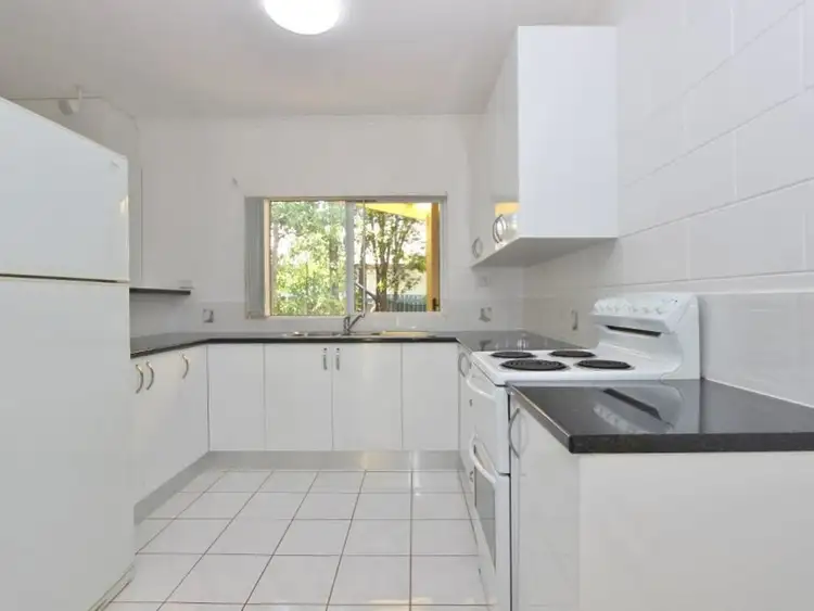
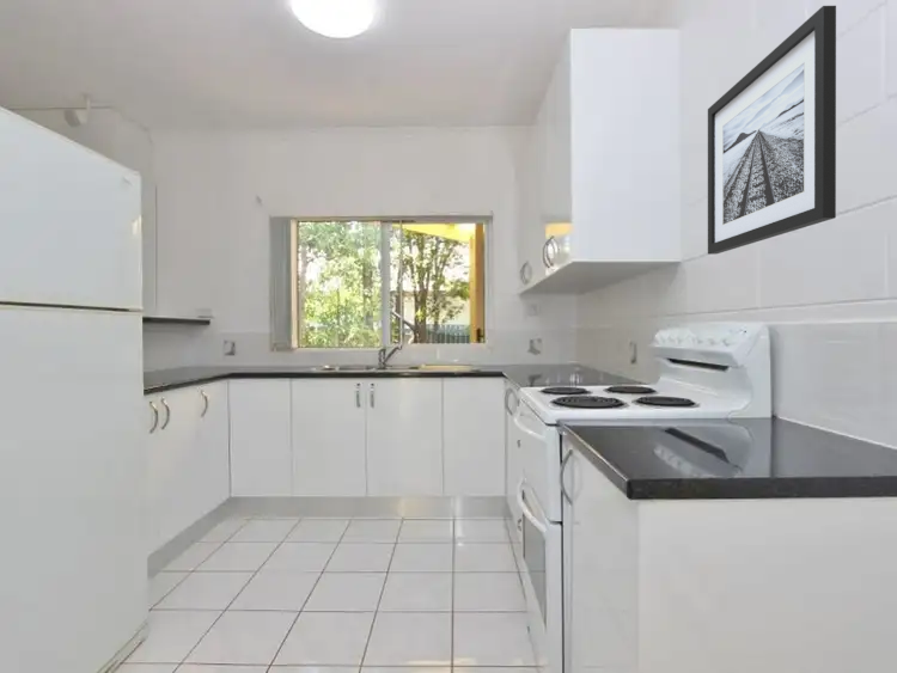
+ wall art [707,5,837,256]
